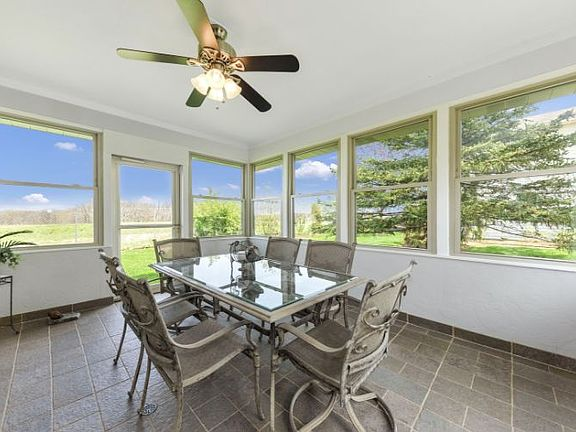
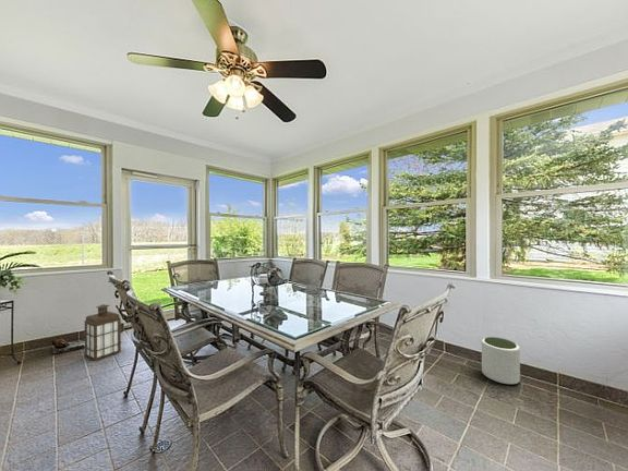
+ plant pot [481,336,521,385]
+ lantern [83,303,122,362]
